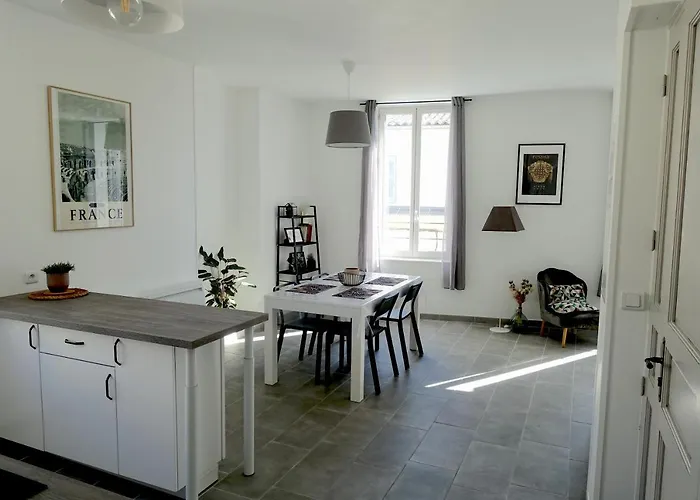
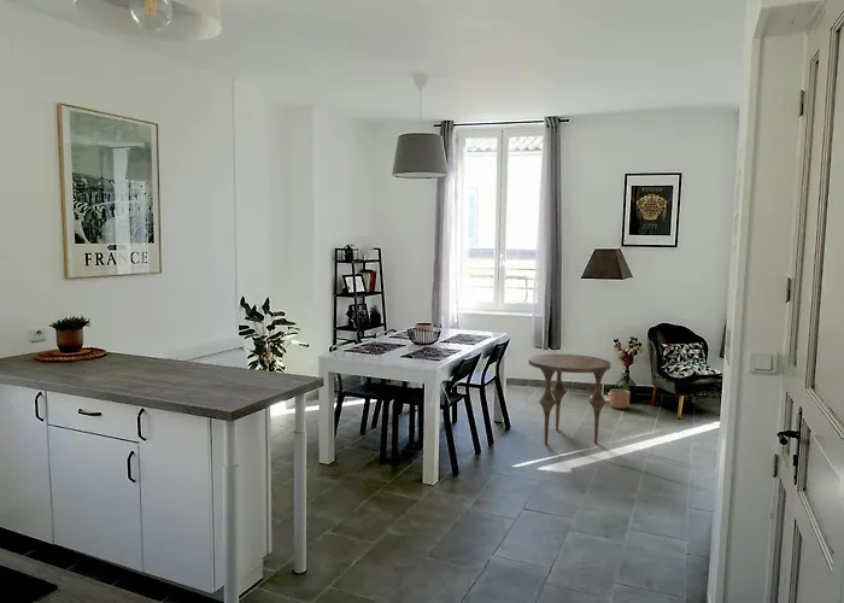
+ planter [609,388,631,410]
+ side table [527,353,613,445]
